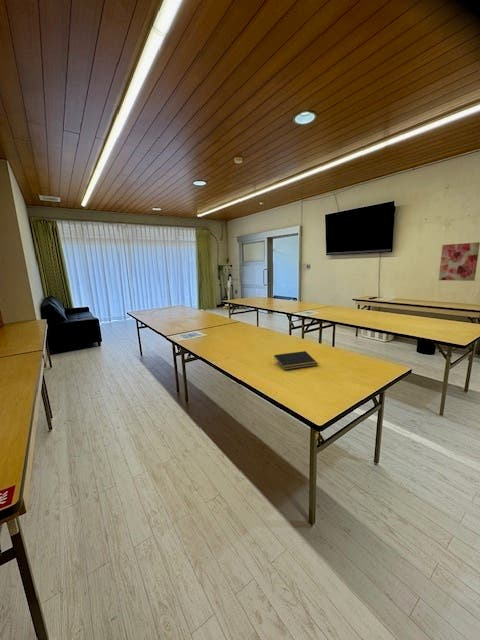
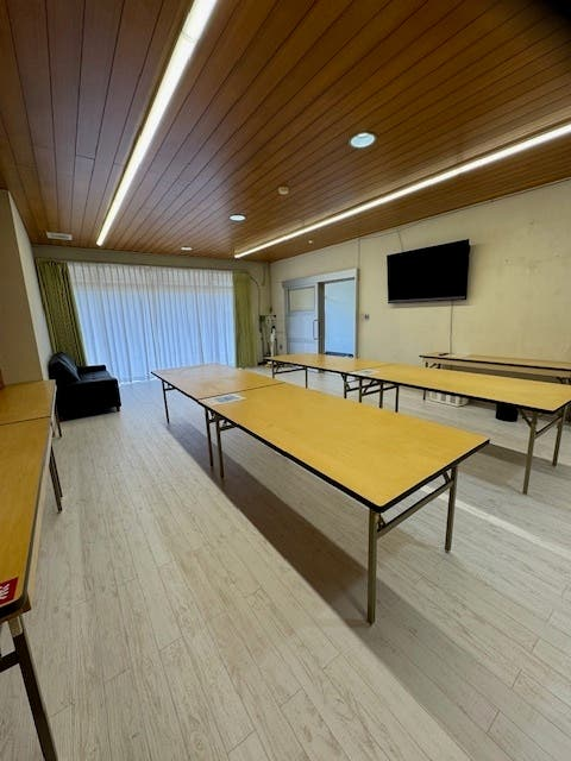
- notepad [273,350,319,371]
- wall art [438,241,480,282]
